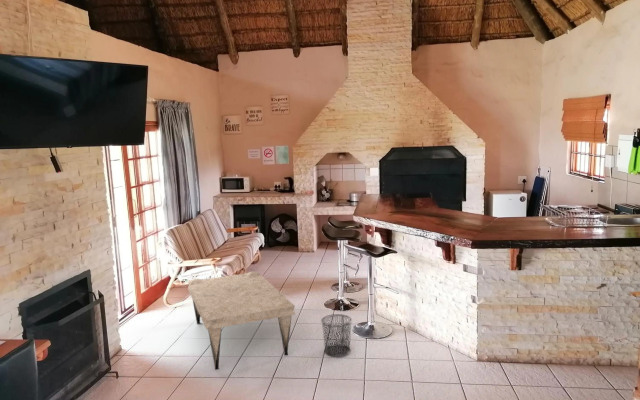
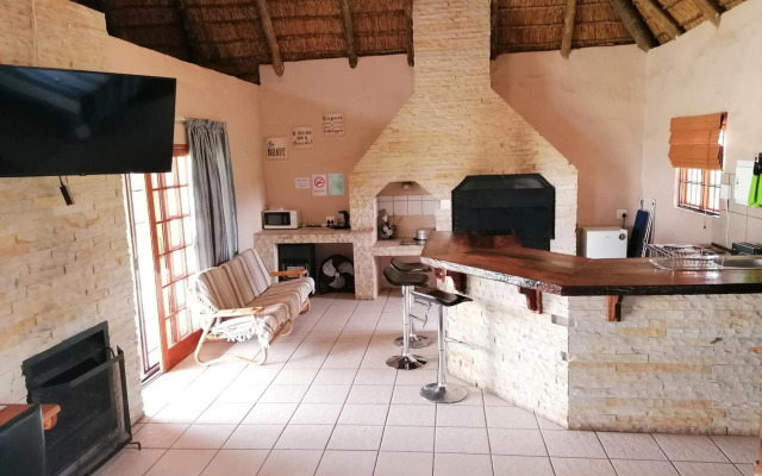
- coffee table [186,270,296,371]
- waste bin [320,313,353,358]
